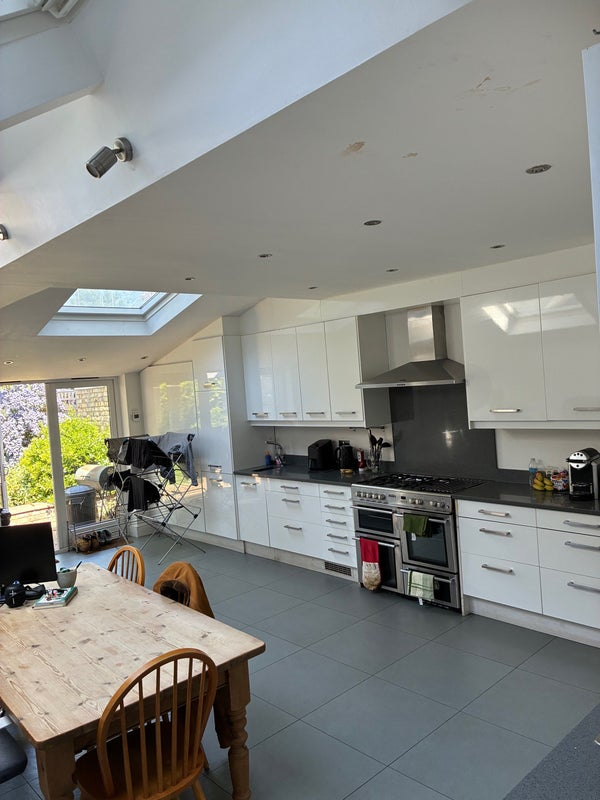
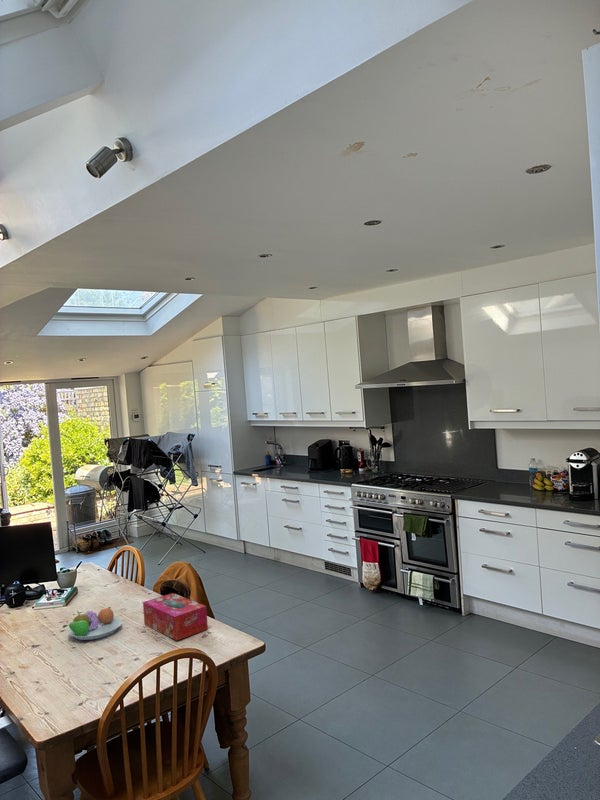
+ fruit bowl [62,606,123,641]
+ tissue box [142,592,209,641]
